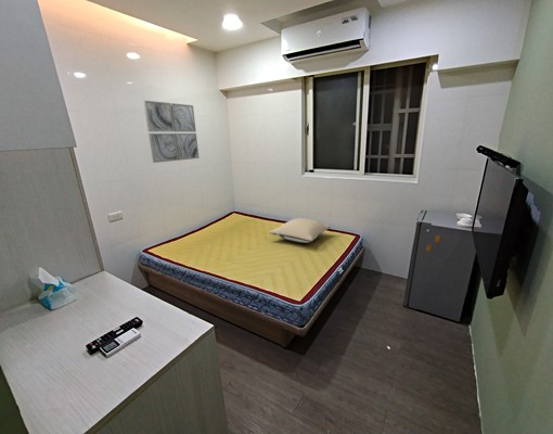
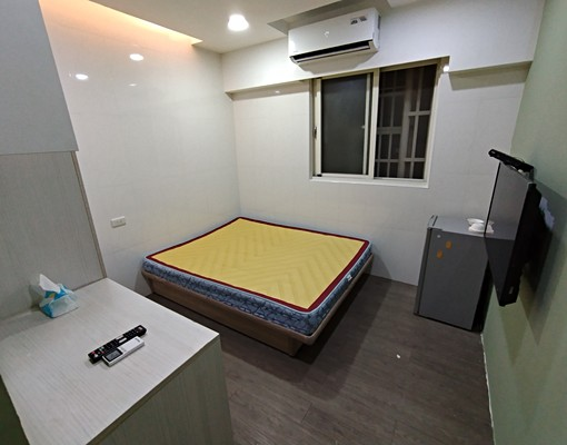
- wall art [142,100,201,164]
- pillow [268,217,332,244]
